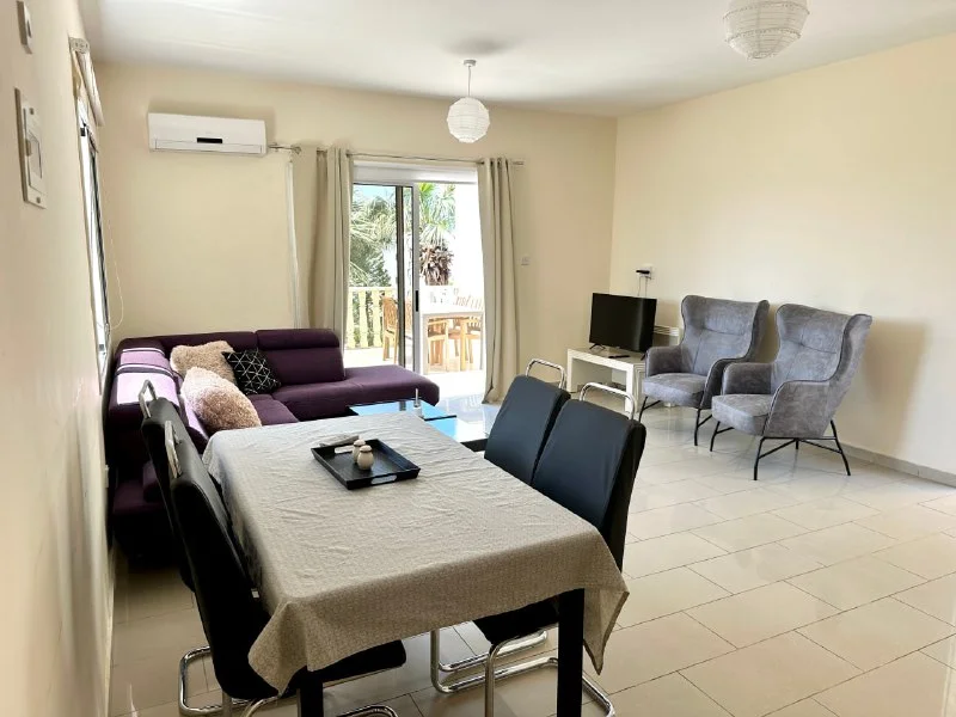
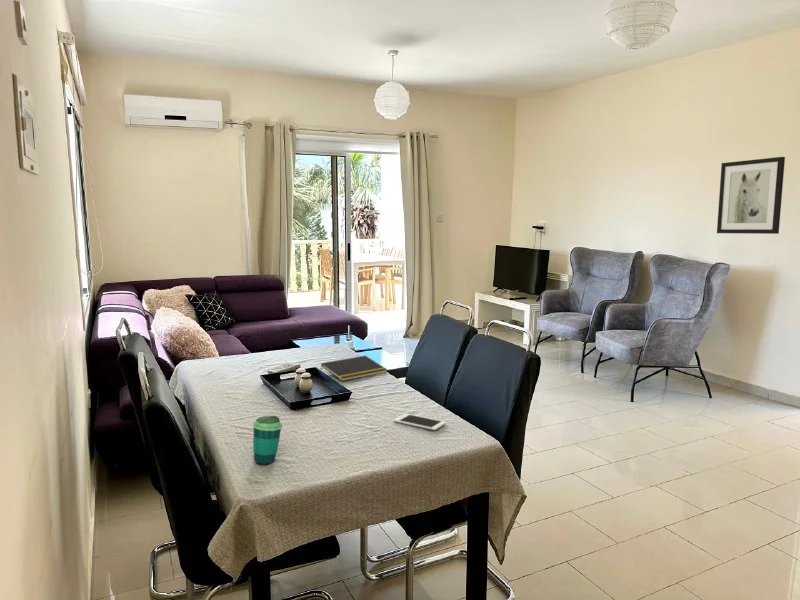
+ wall art [716,156,786,235]
+ notepad [319,355,388,382]
+ cell phone [392,413,447,431]
+ cup [252,415,283,466]
